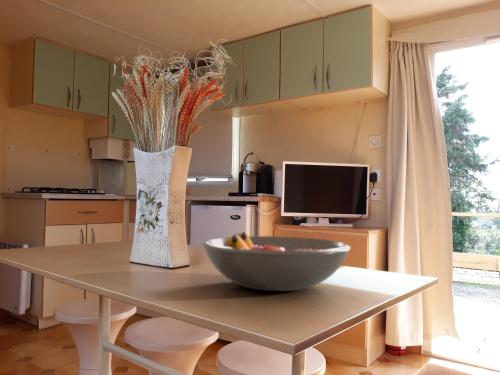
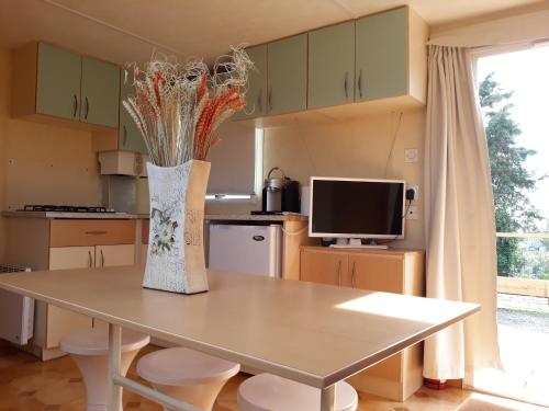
- fruit bowl [201,231,352,292]
